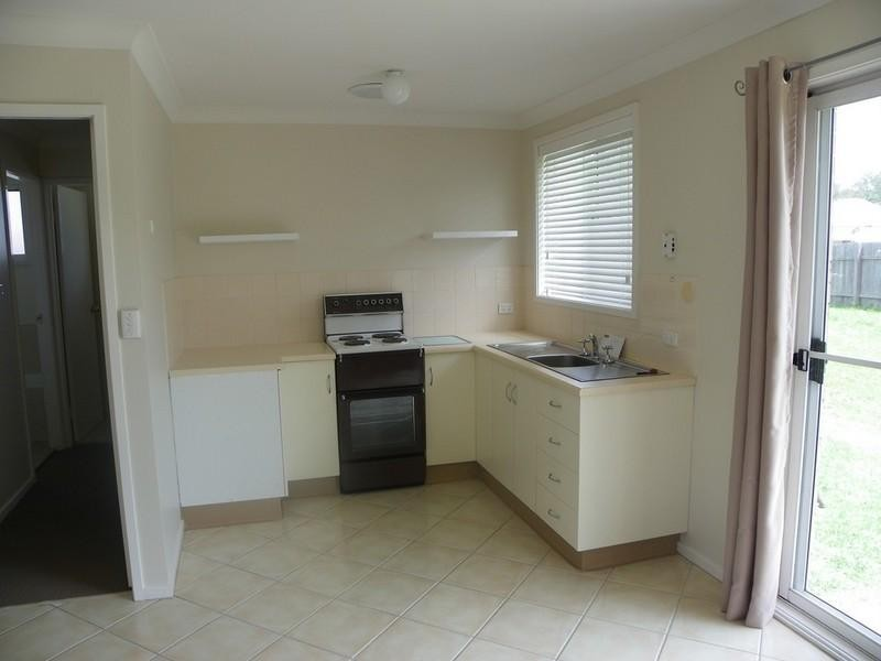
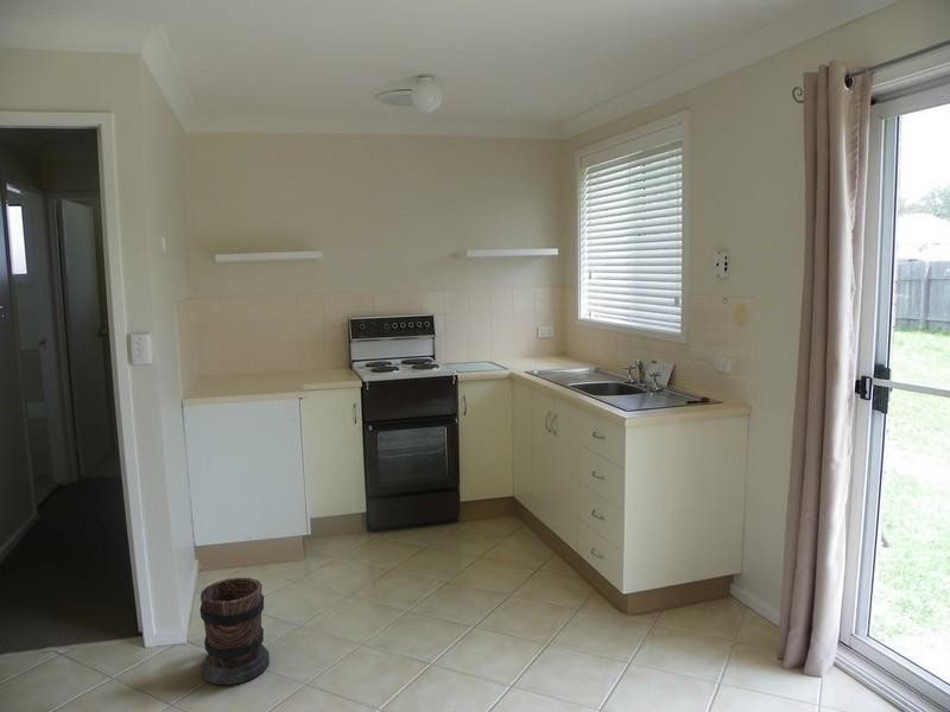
+ wooden barrel [198,577,271,686]
